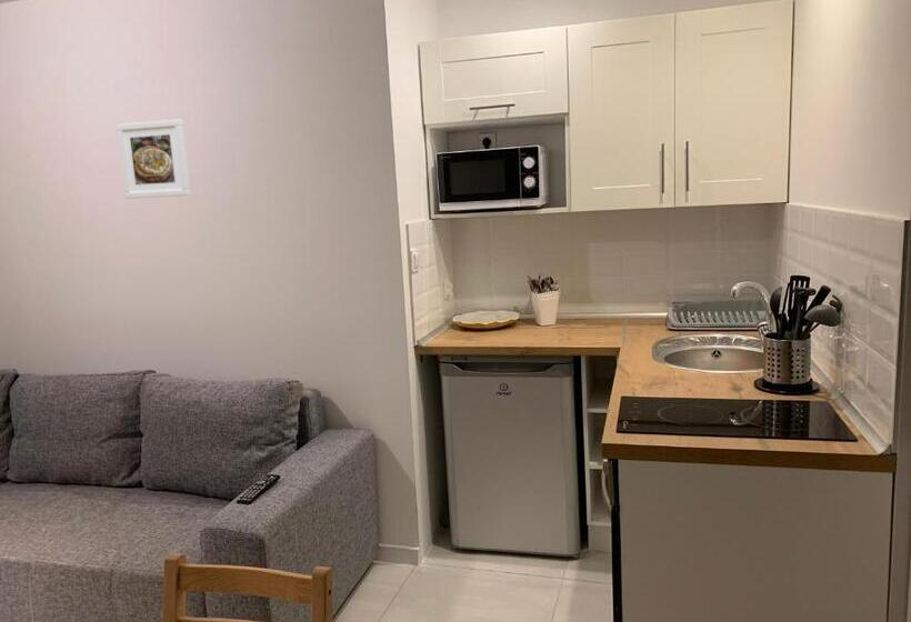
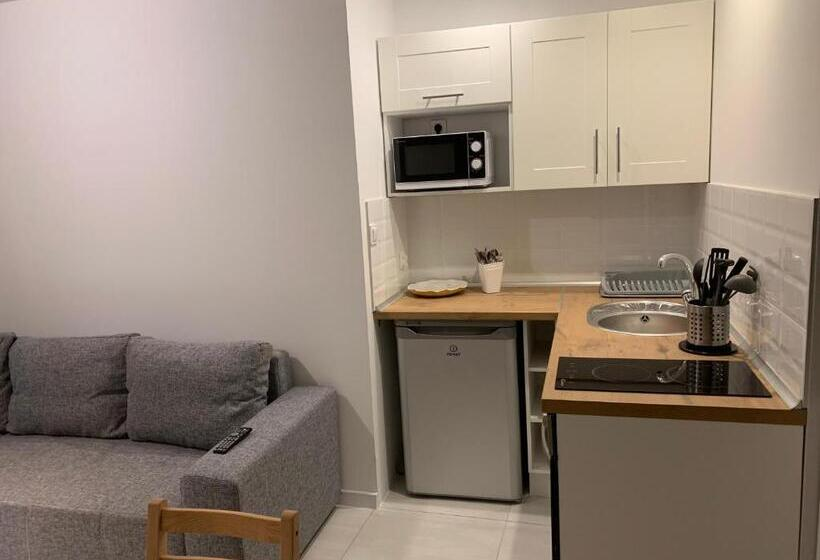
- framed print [116,119,191,200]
